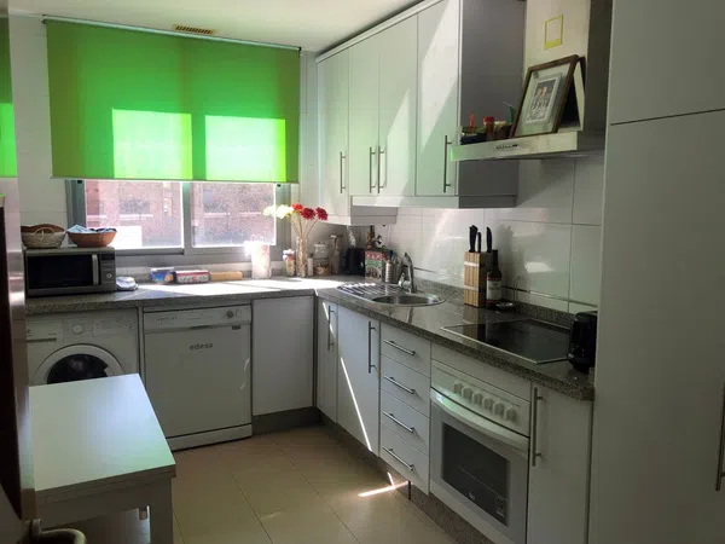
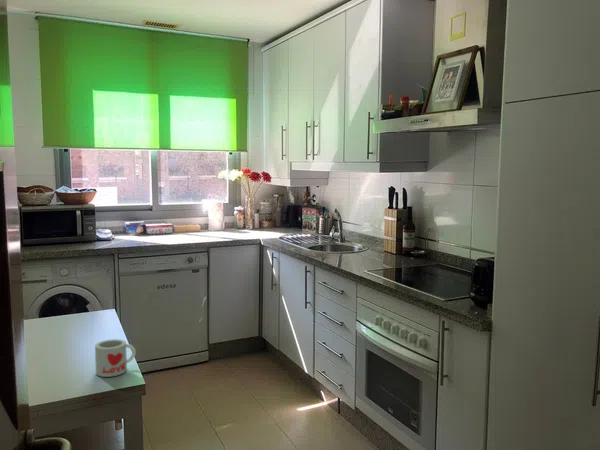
+ mug [94,338,137,378]
